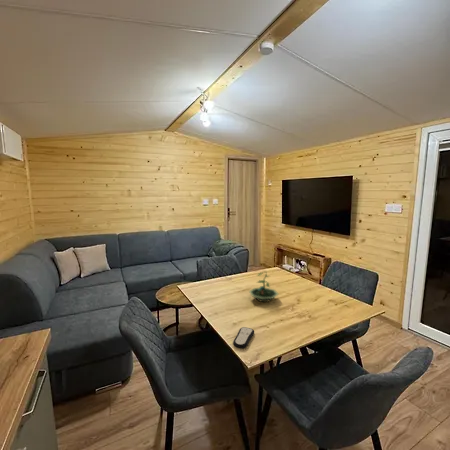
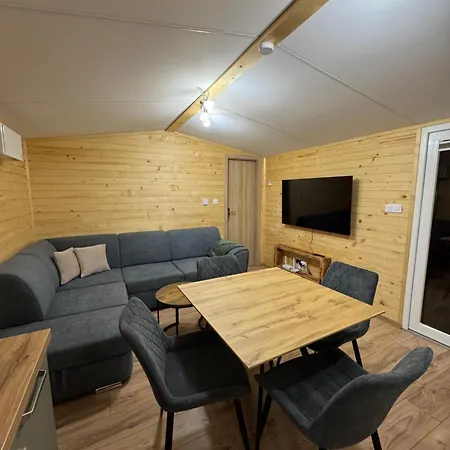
- remote control [232,326,255,350]
- terrarium [248,270,279,303]
